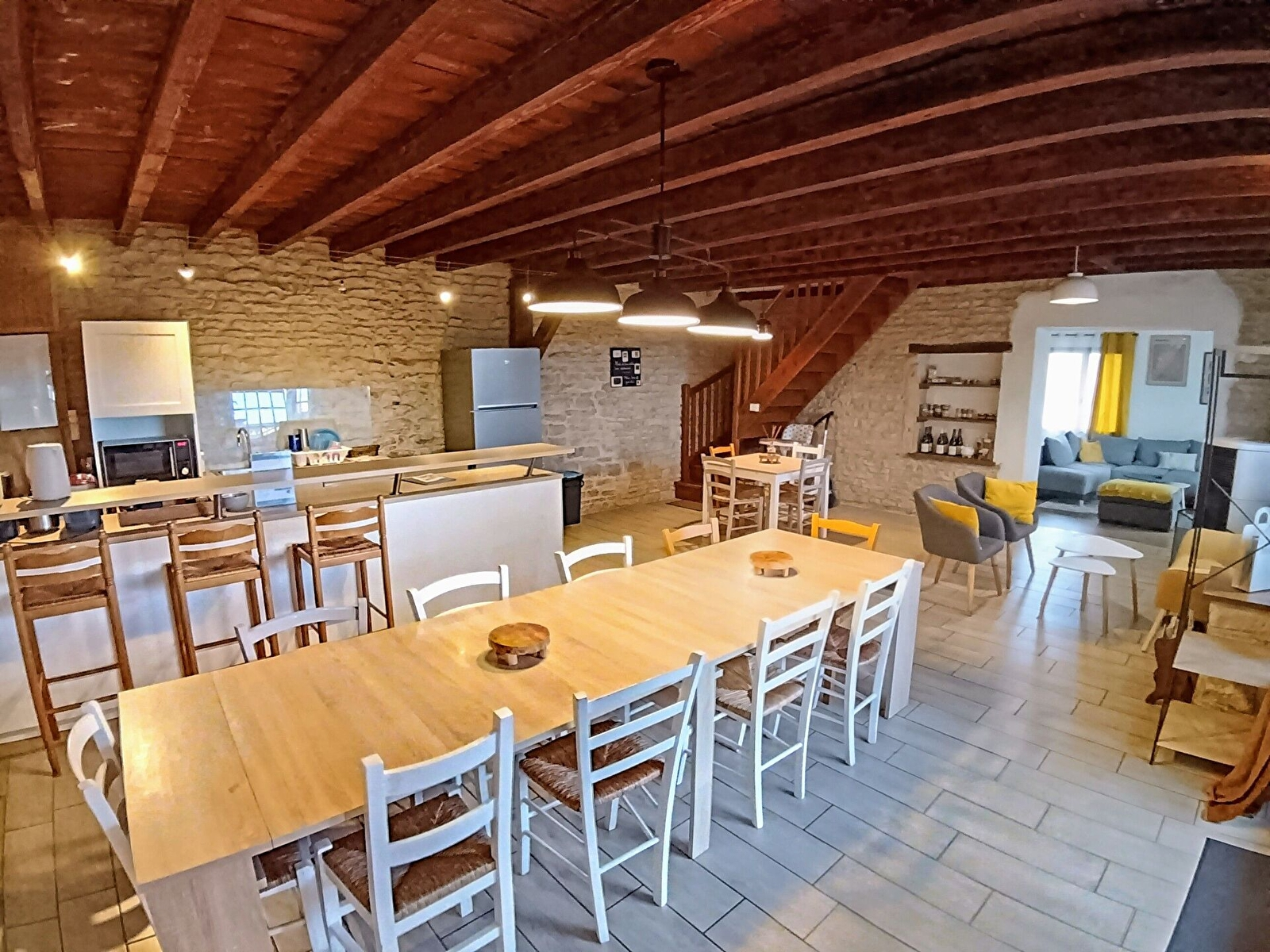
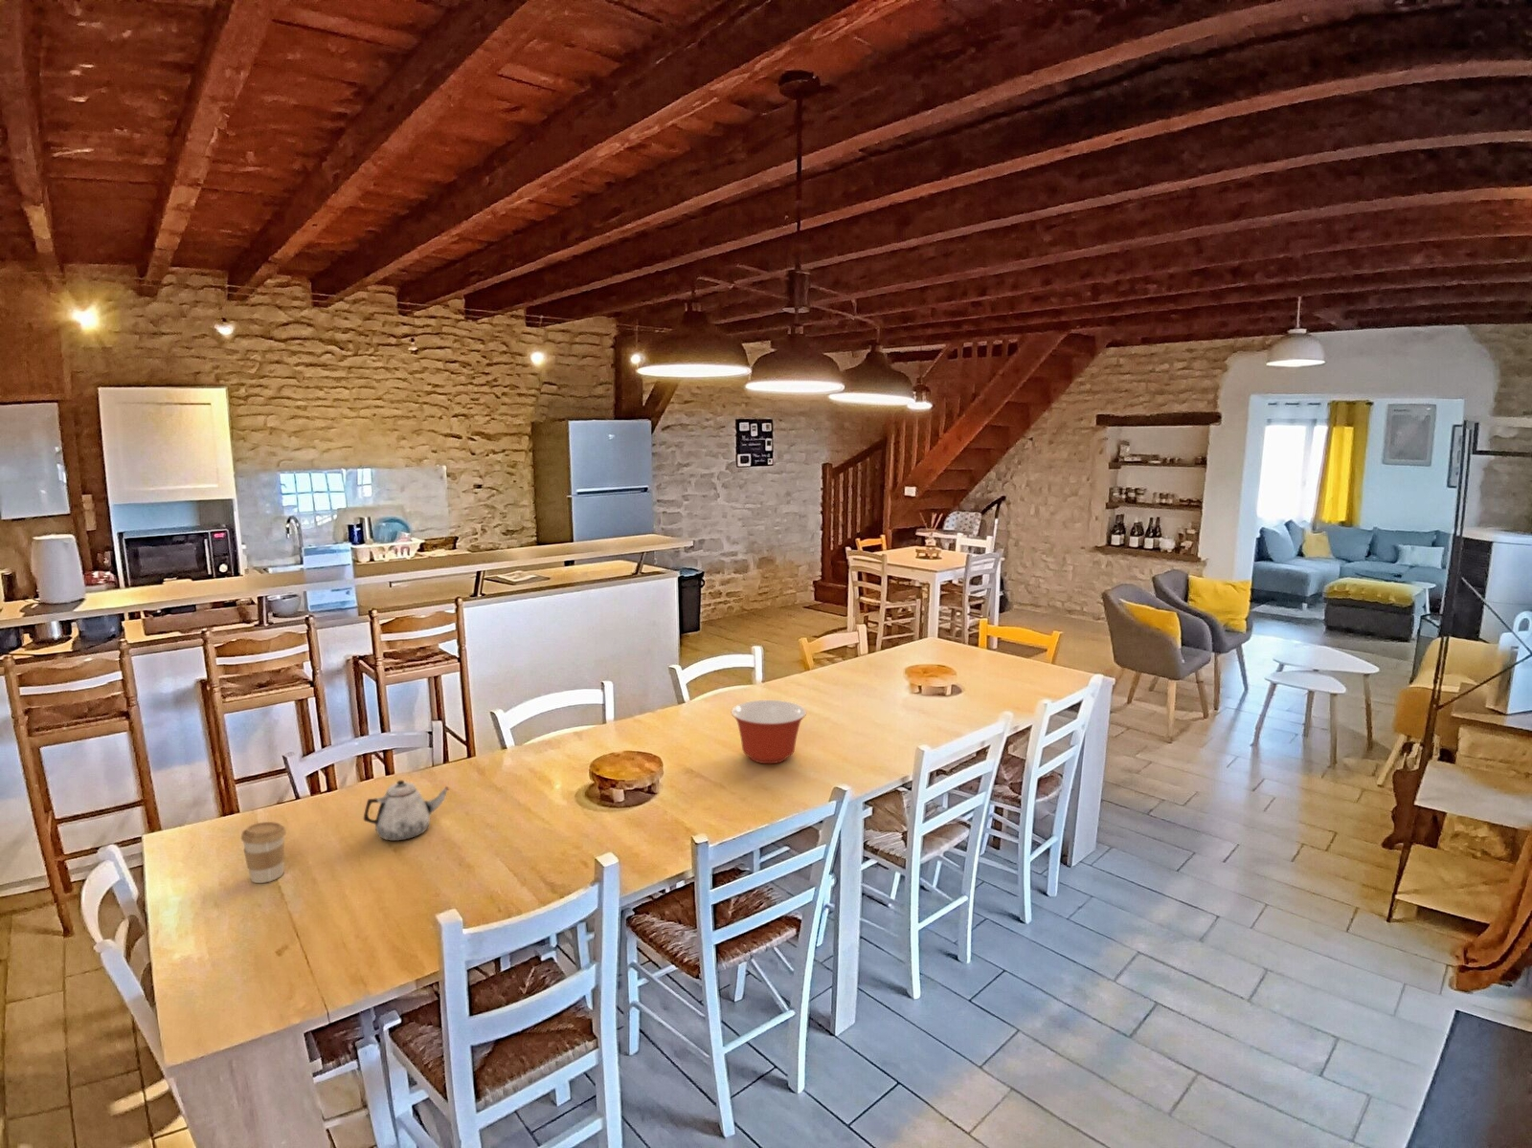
+ coffee cup [240,821,287,884]
+ teapot [363,780,450,842]
+ mixing bowl [731,699,807,765]
